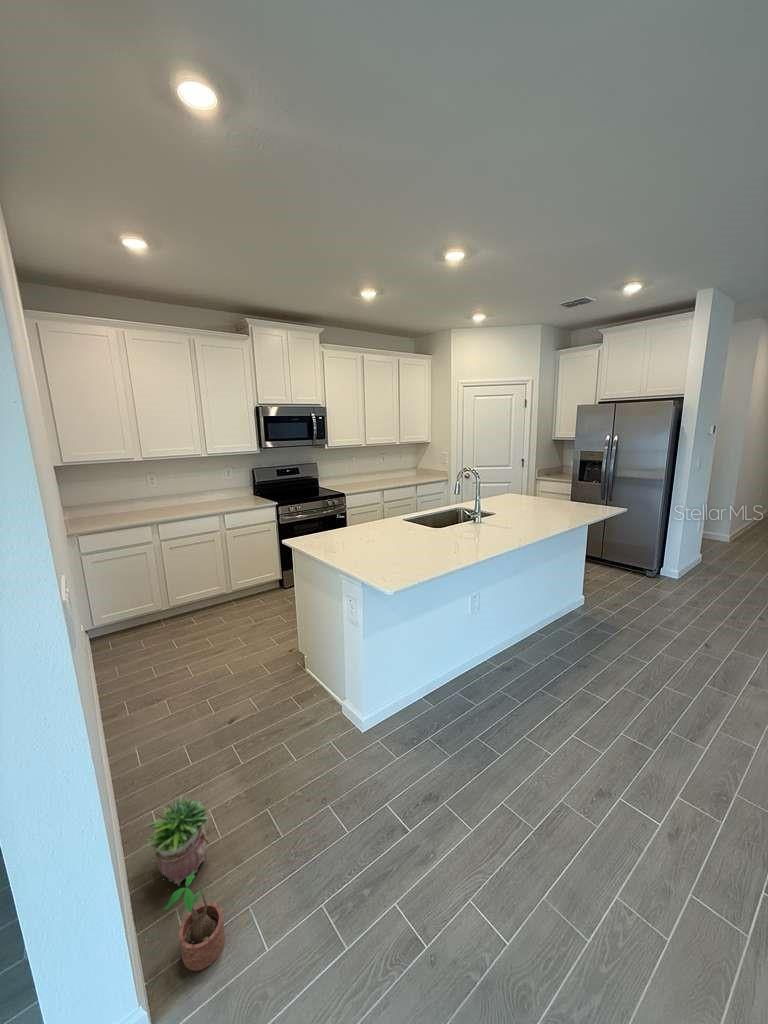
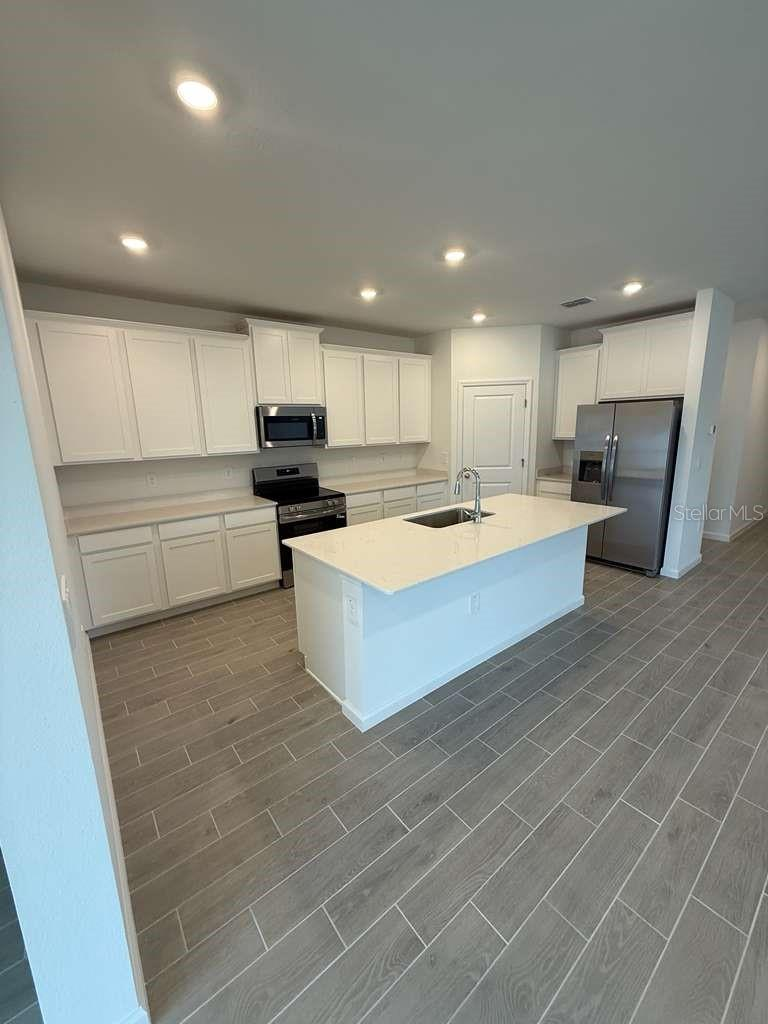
- potted plant [161,870,226,972]
- potted plant [143,793,212,892]
